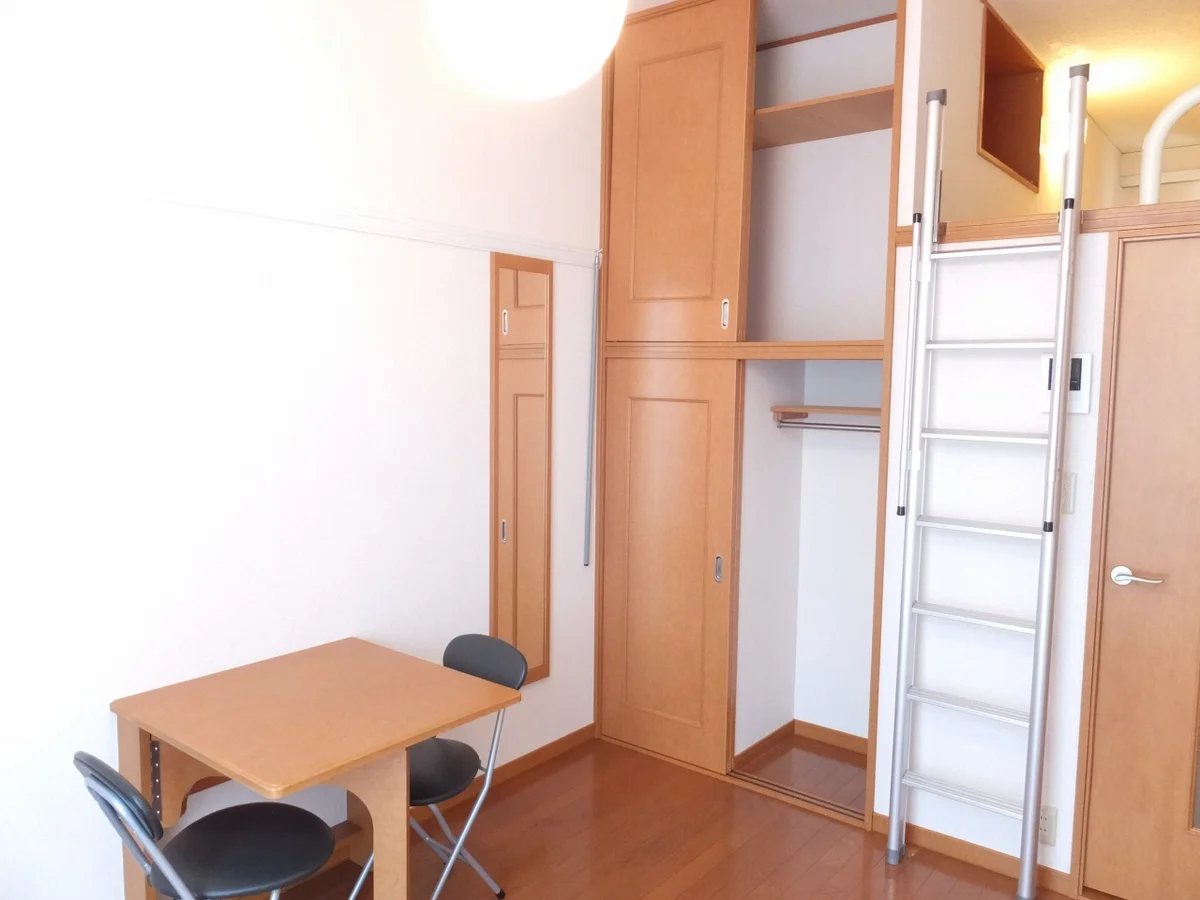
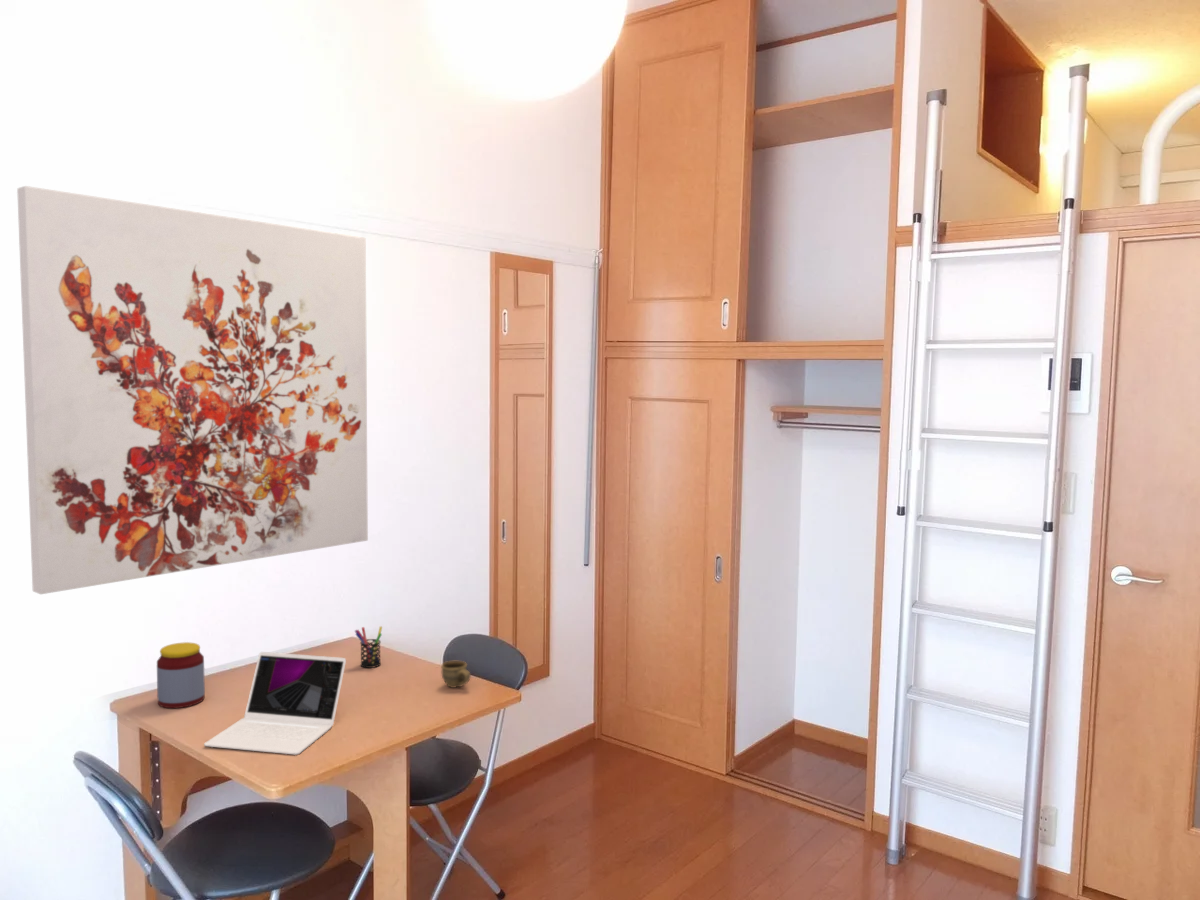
+ jar [156,641,206,709]
+ cup [440,660,472,689]
+ pen holder [354,625,383,669]
+ laptop [203,651,347,756]
+ wall art [16,185,369,595]
